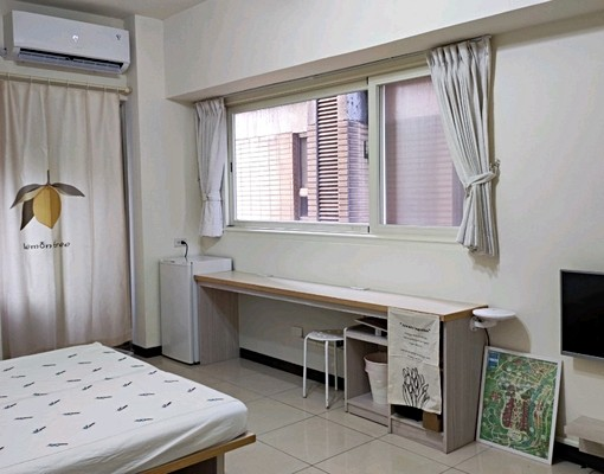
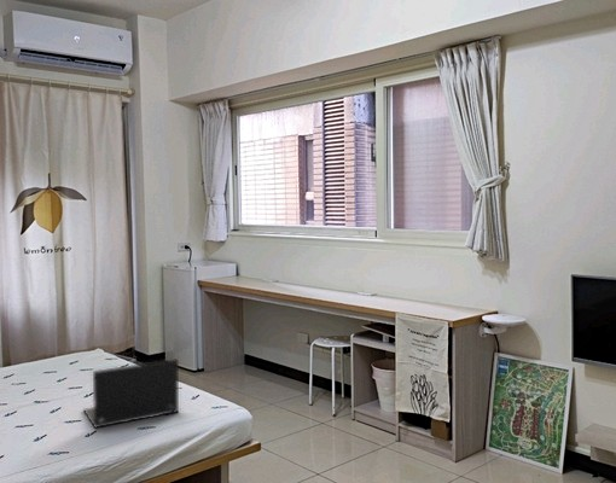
+ laptop [82,357,180,430]
